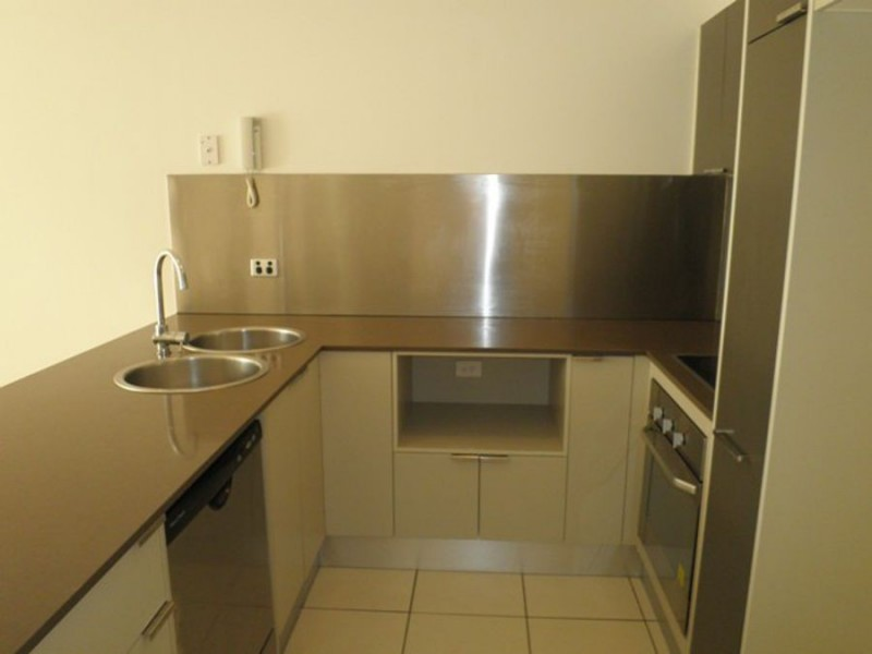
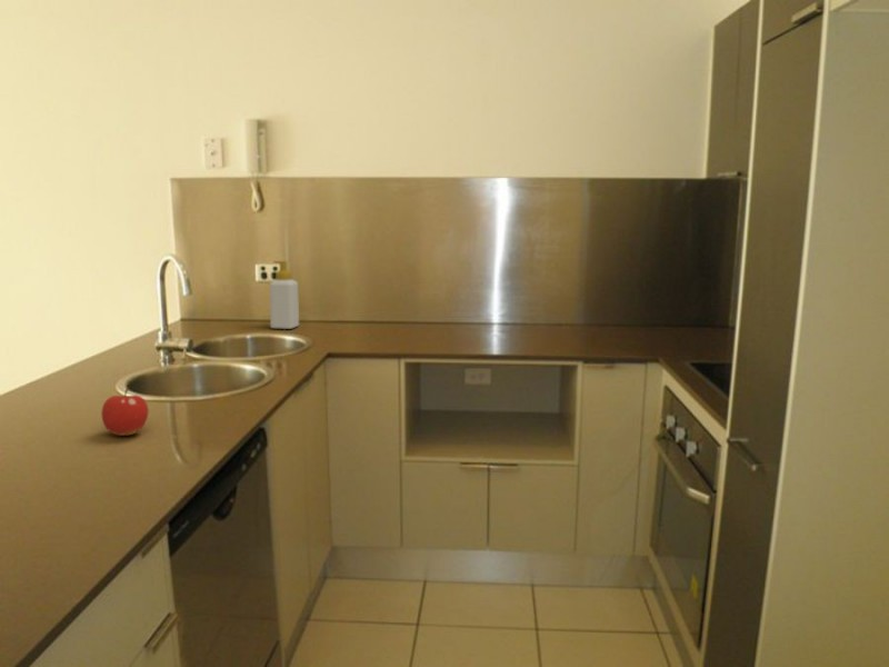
+ soap bottle [268,260,300,330]
+ fruit [100,387,150,437]
